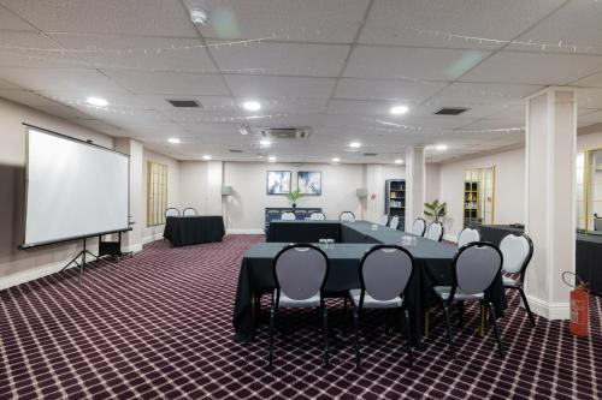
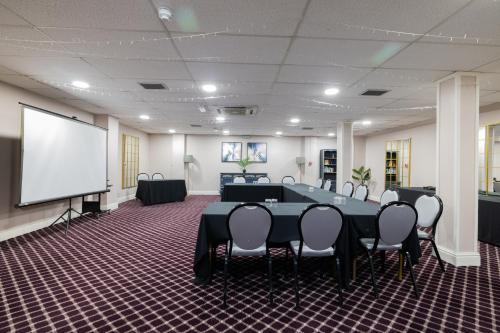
- fire extinguisher [561,270,591,338]
